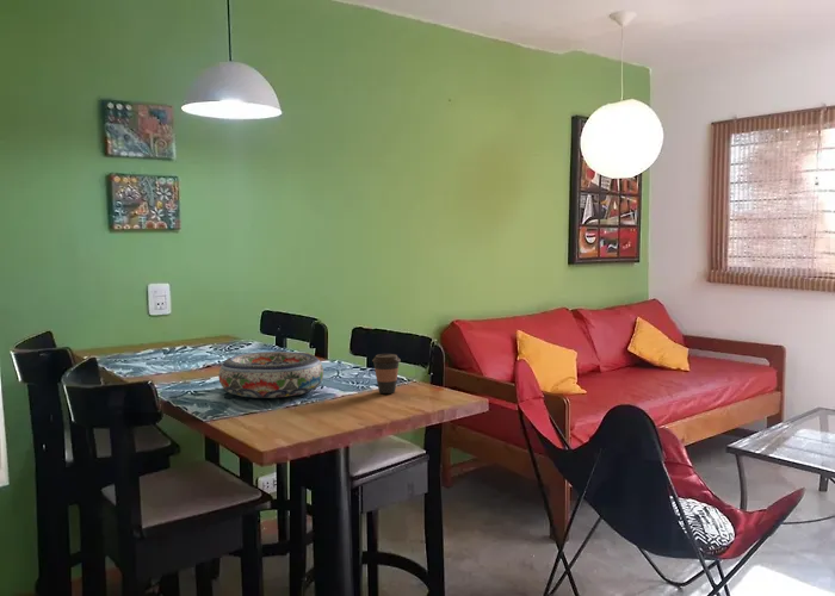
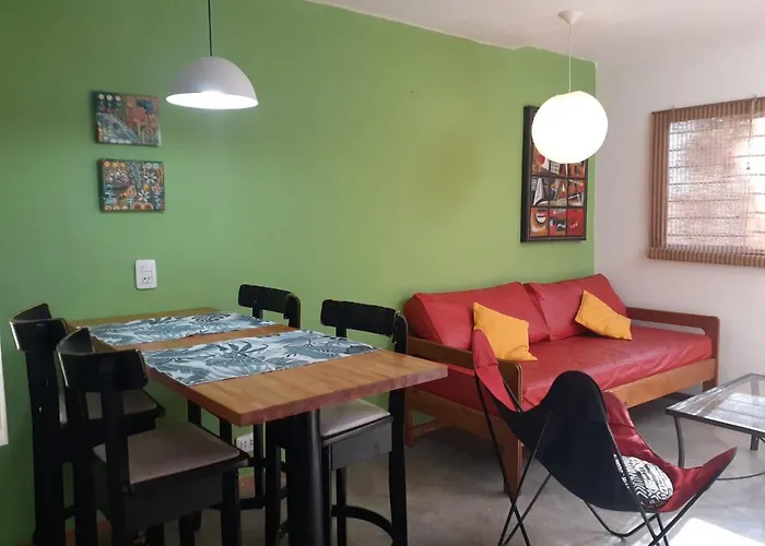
- bowl [217,350,324,399]
- coffee cup [371,353,402,395]
